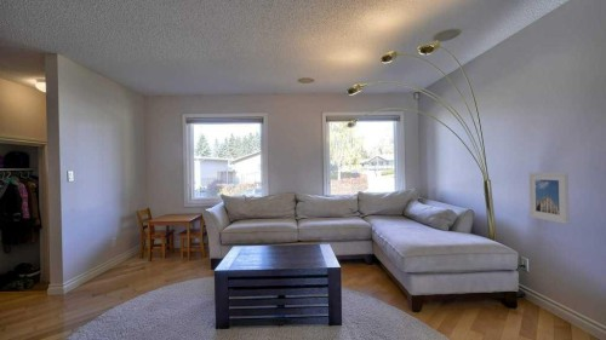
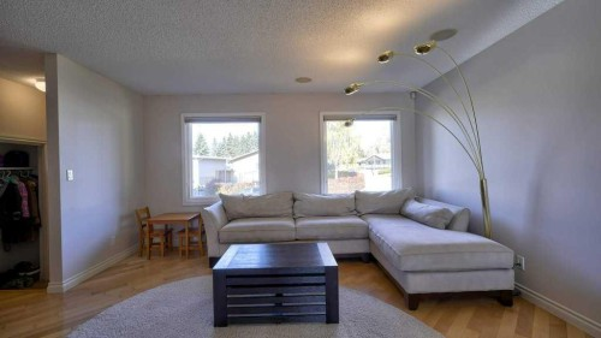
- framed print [527,172,570,225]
